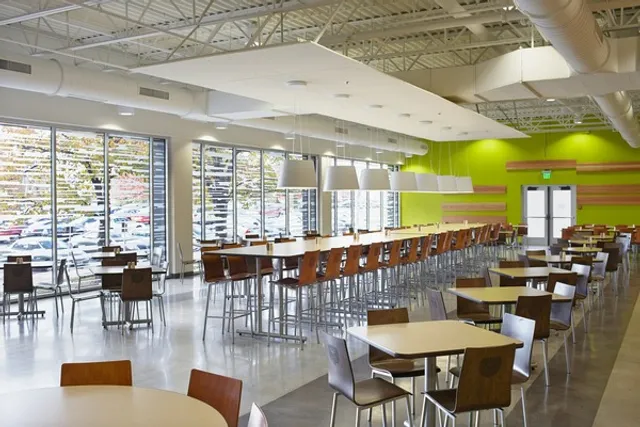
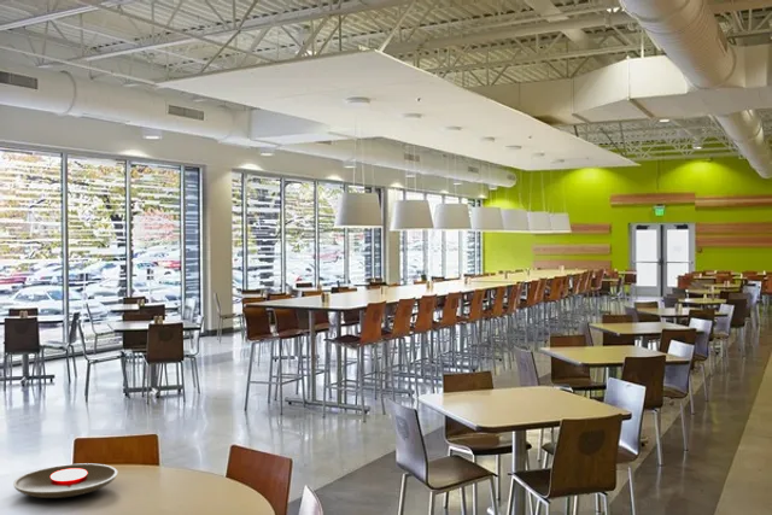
+ plate [12,462,118,499]
